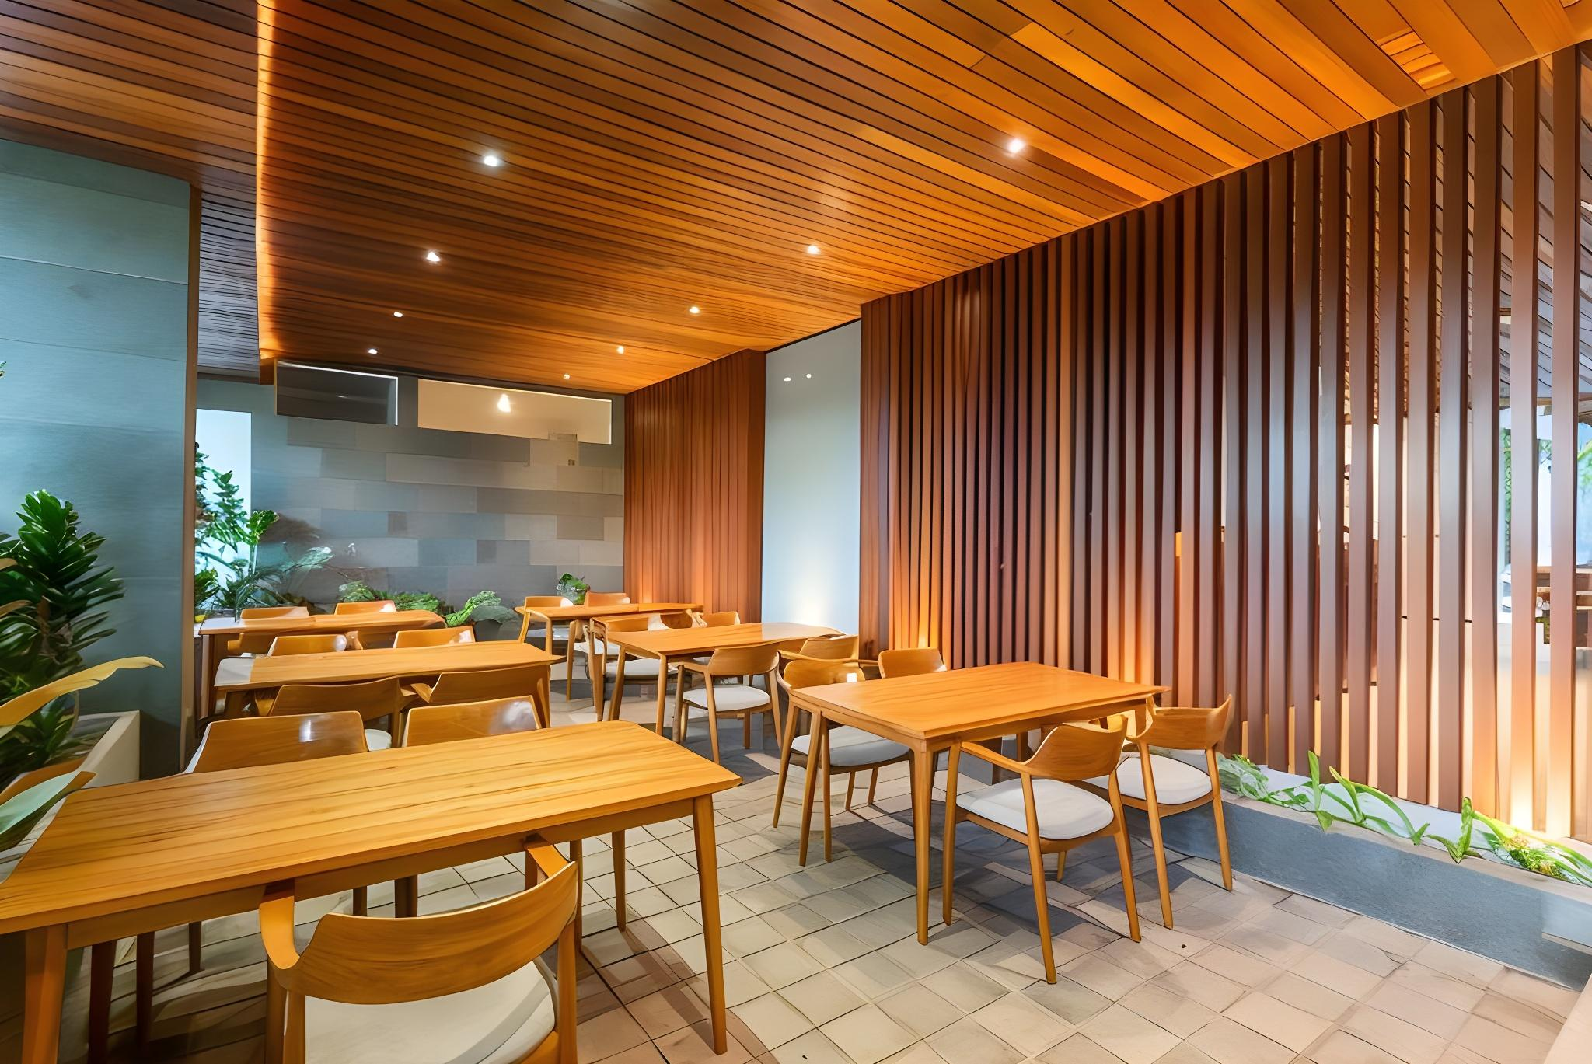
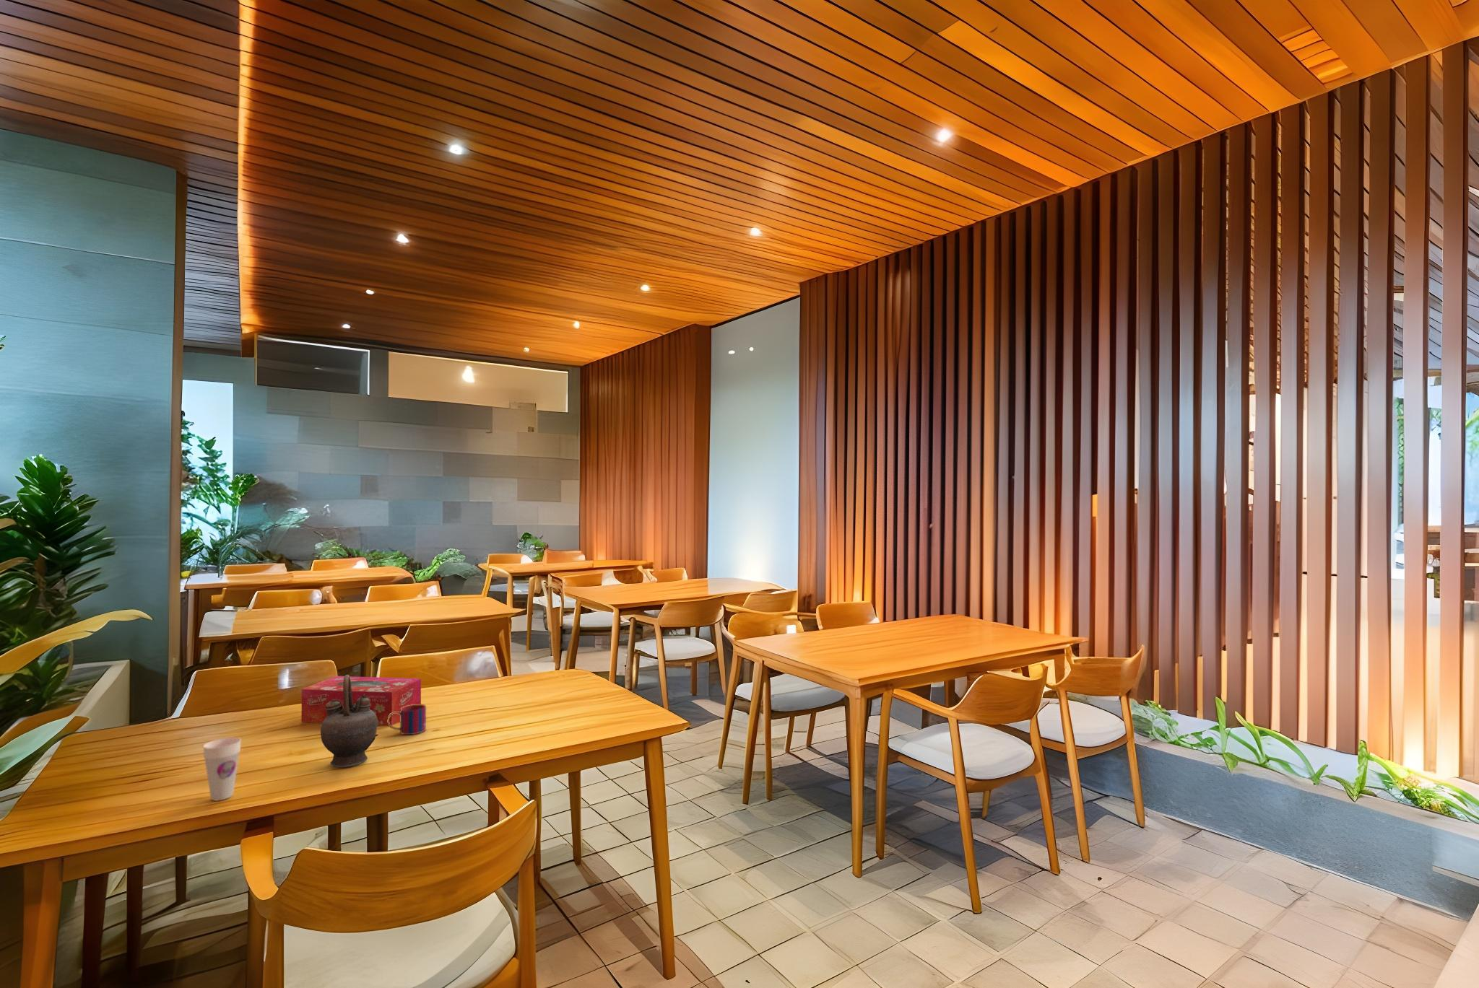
+ mug [387,704,427,735]
+ cup [202,737,242,801]
+ tissue box [300,676,421,726]
+ teapot [320,674,378,767]
